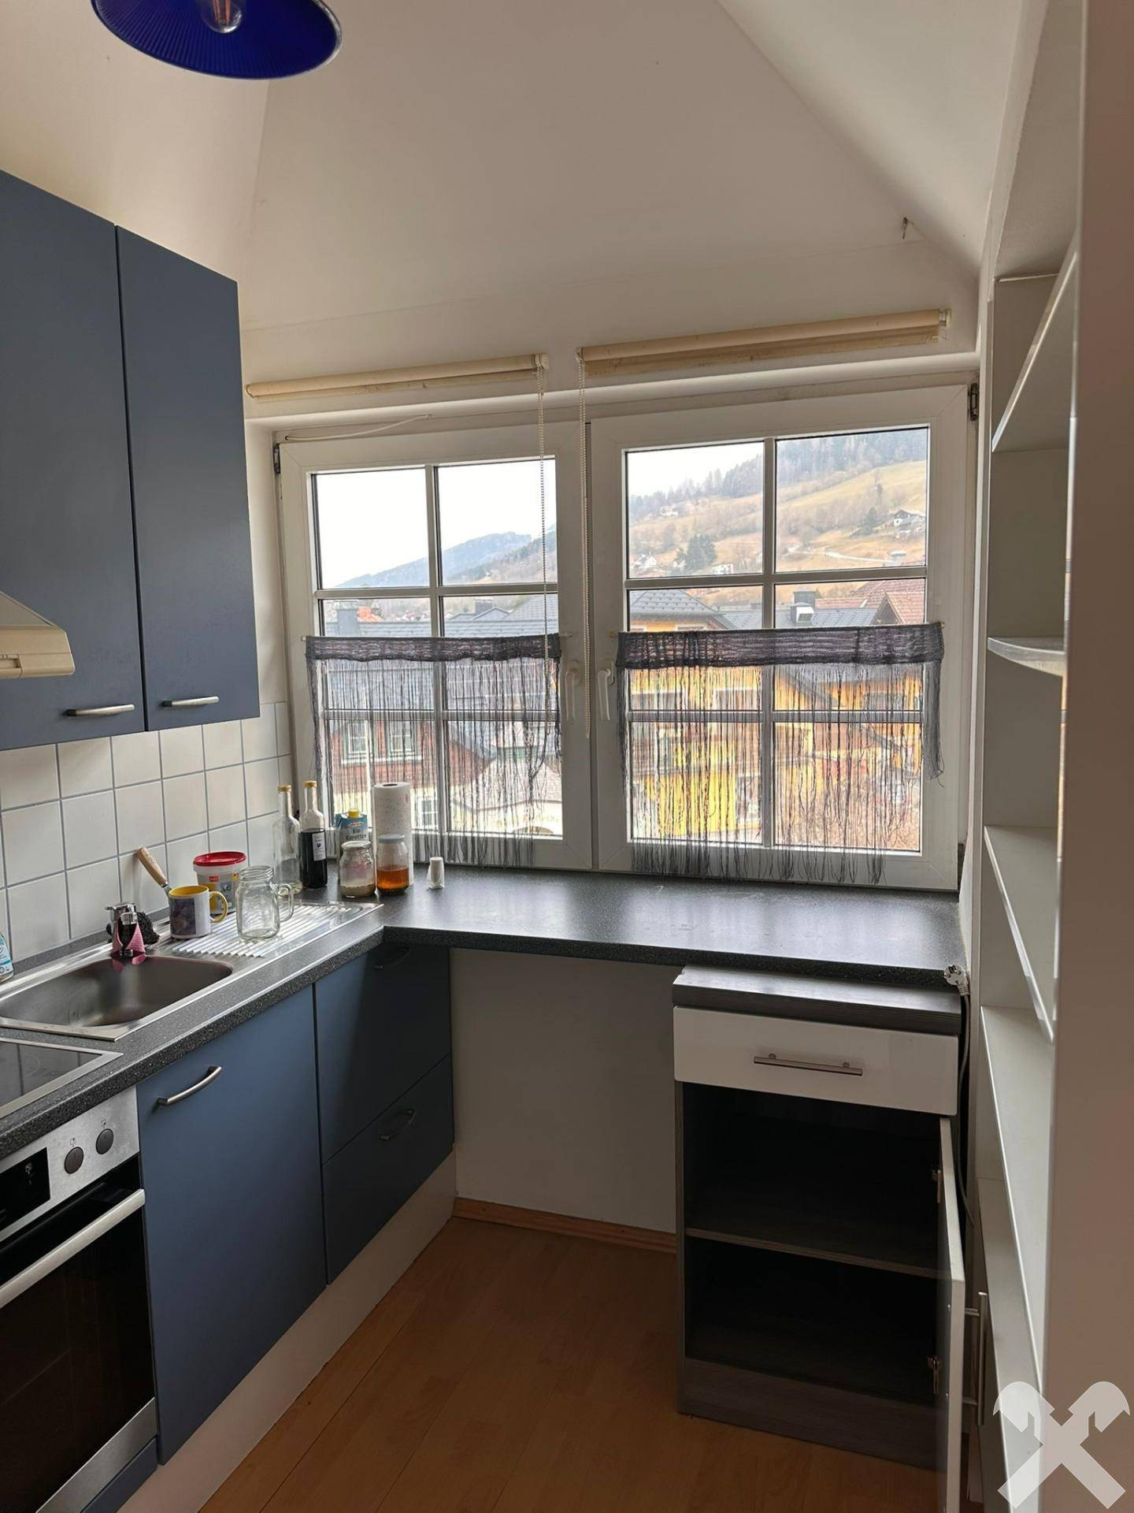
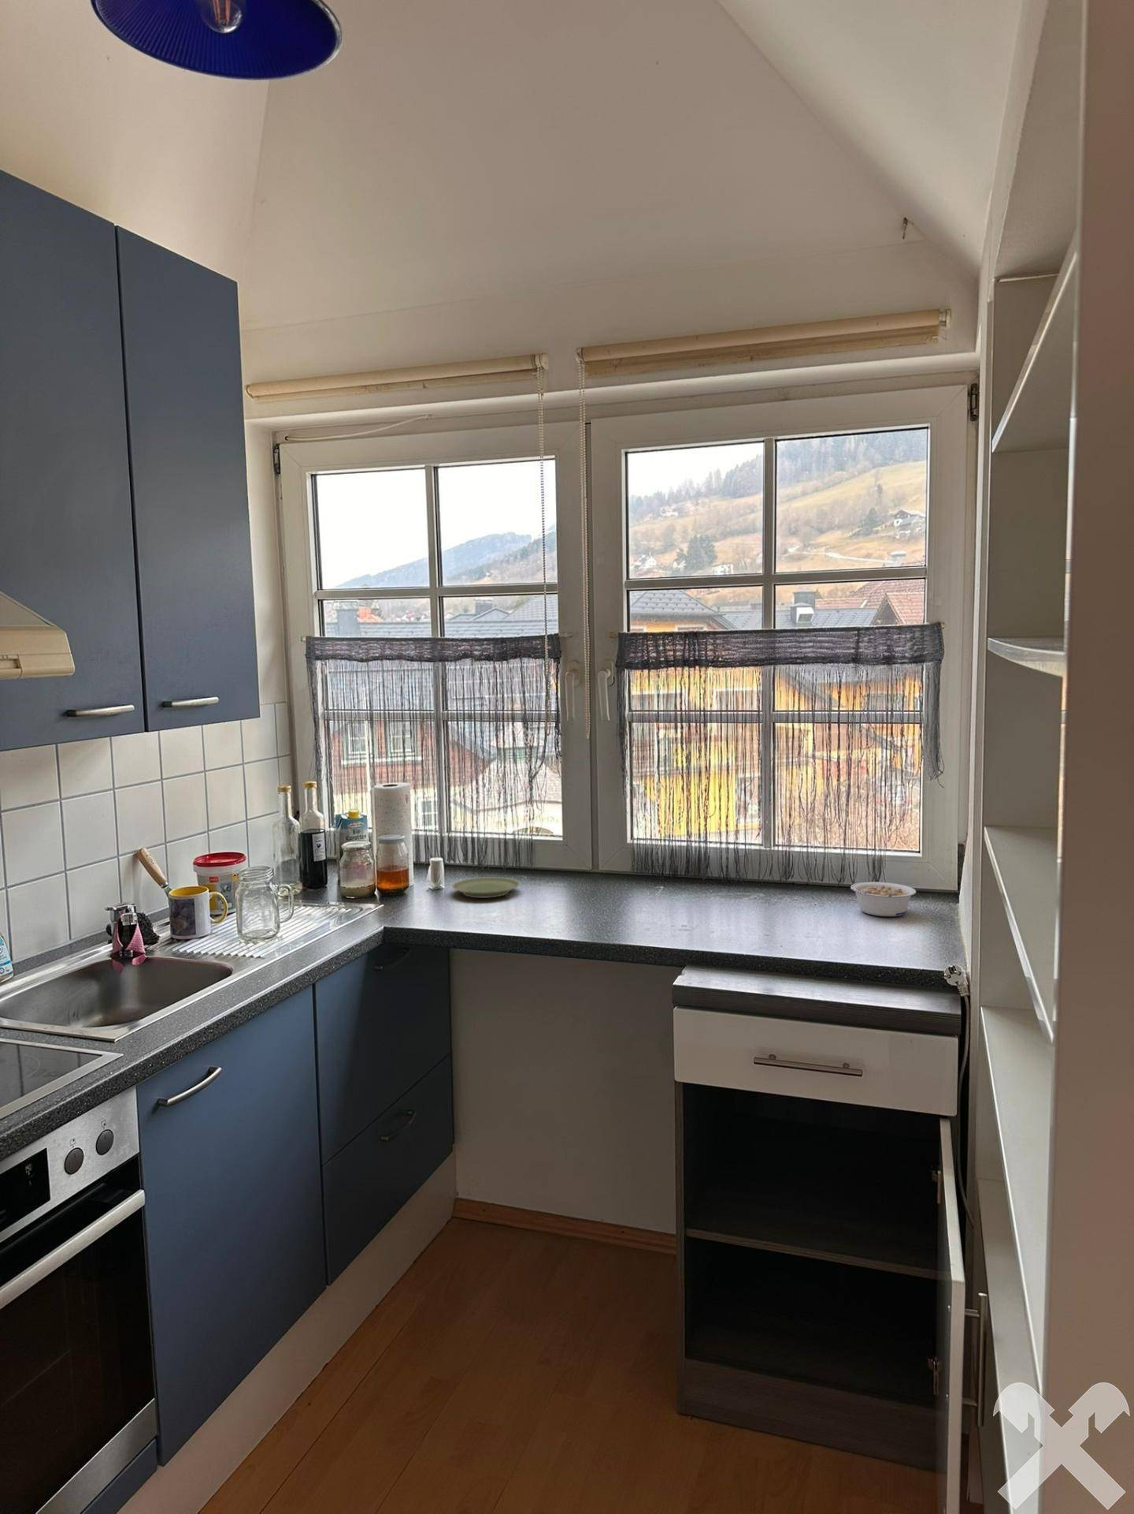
+ legume [849,881,917,917]
+ plate [451,876,522,899]
